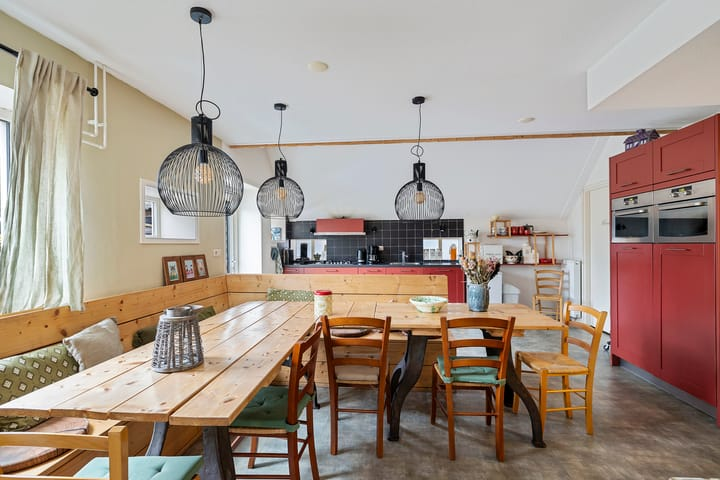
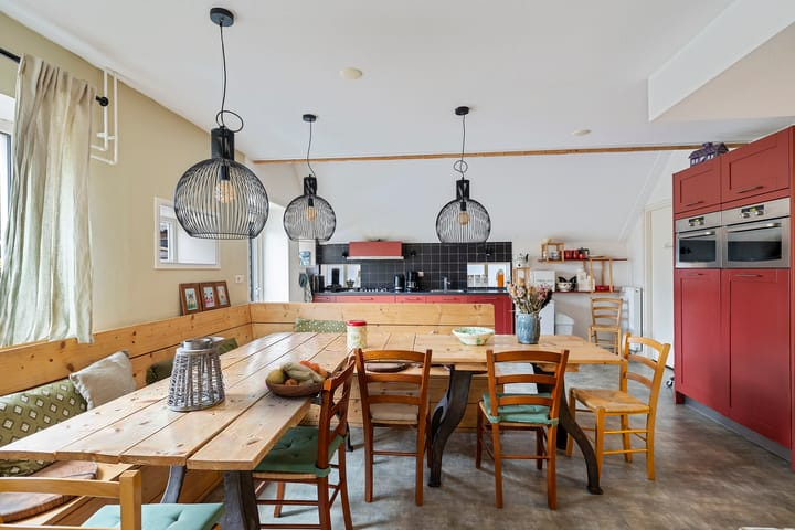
+ fruit bowl [264,360,335,398]
